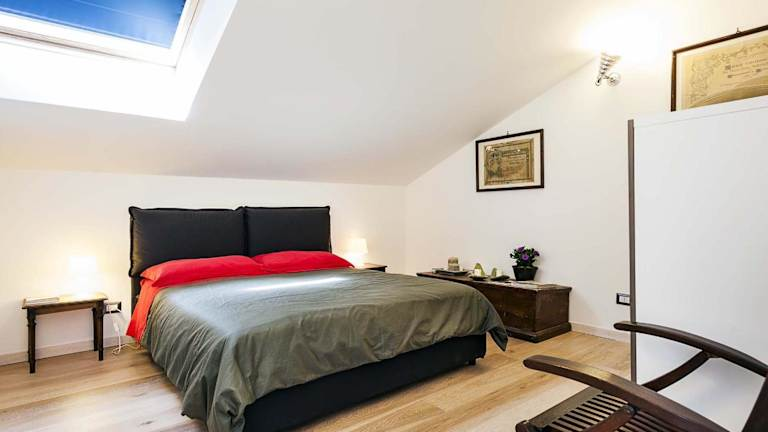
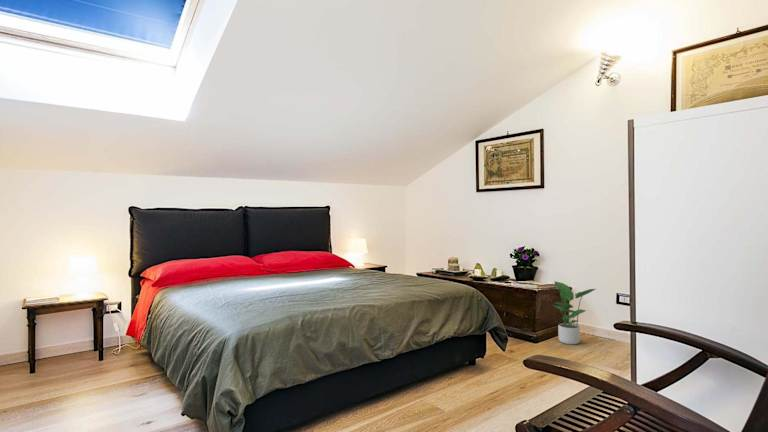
+ potted plant [550,280,596,345]
